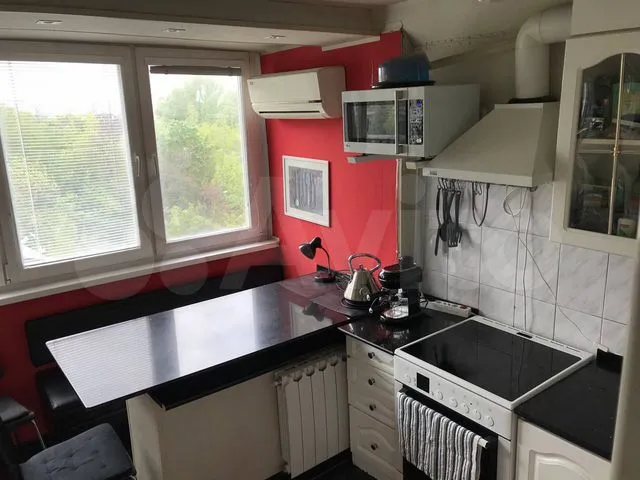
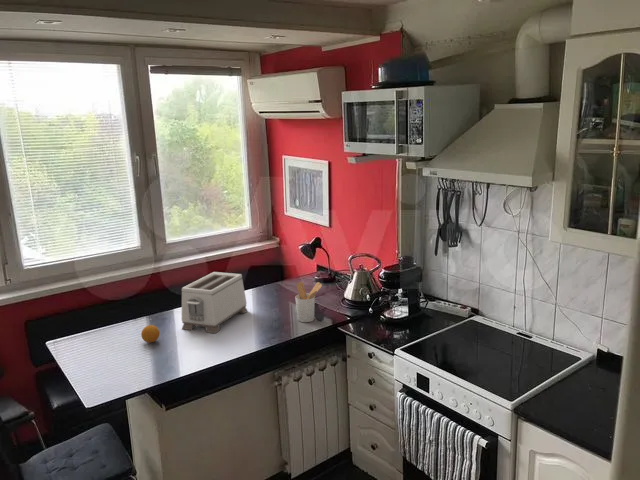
+ fruit [140,324,160,344]
+ utensil holder [294,281,323,323]
+ toaster [181,271,249,334]
